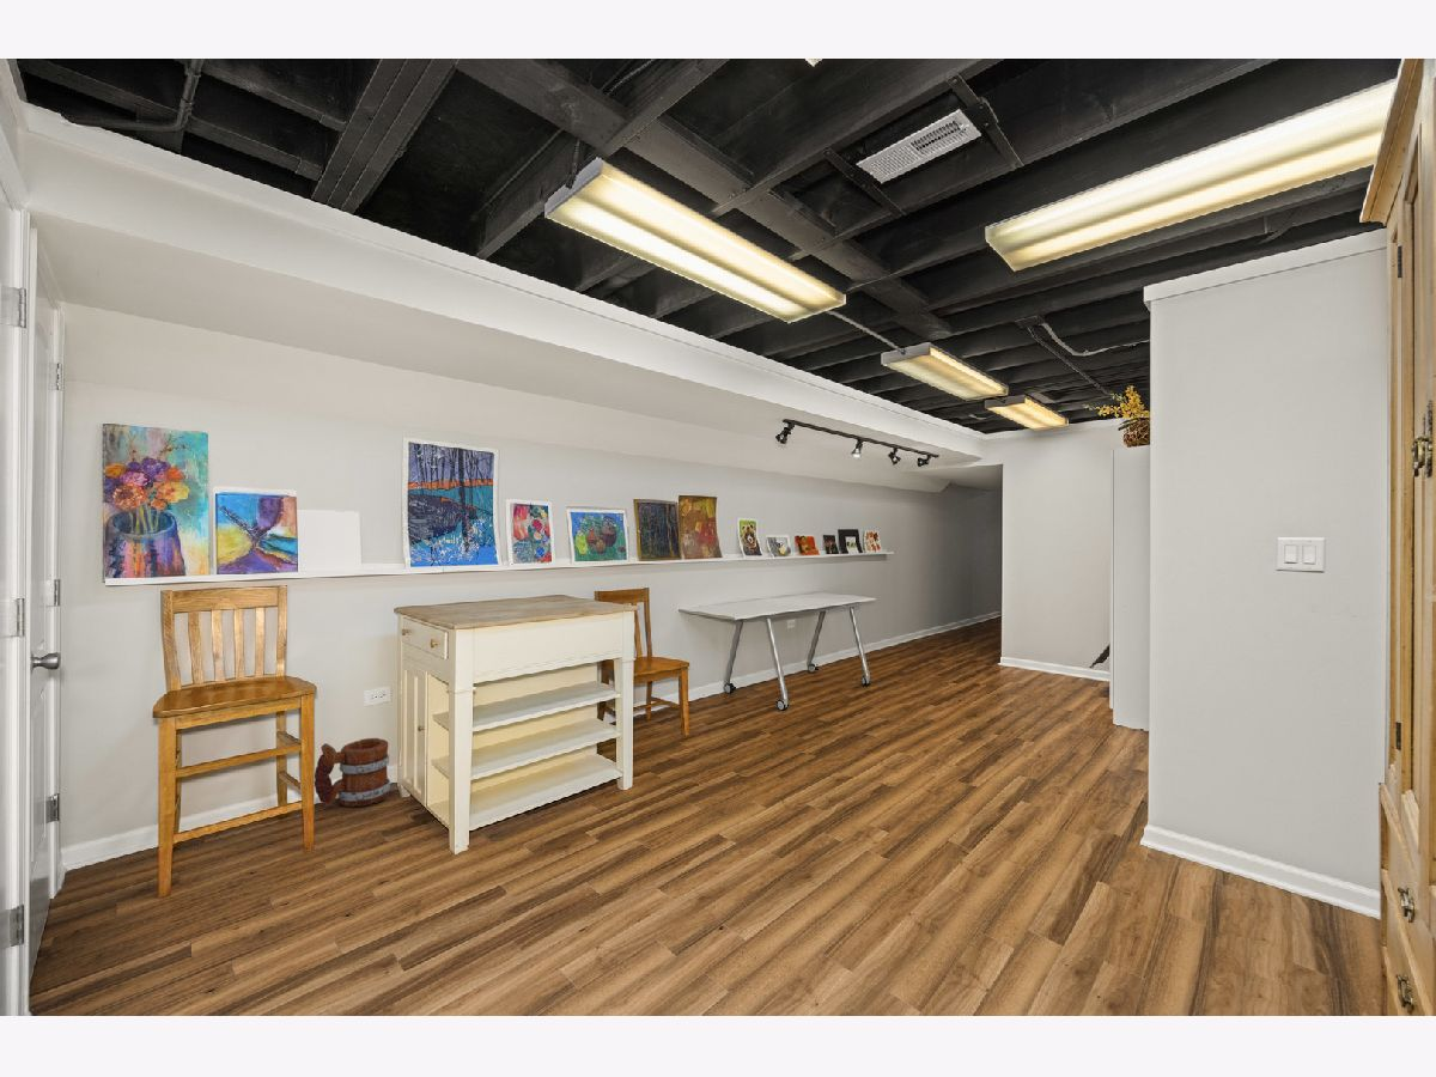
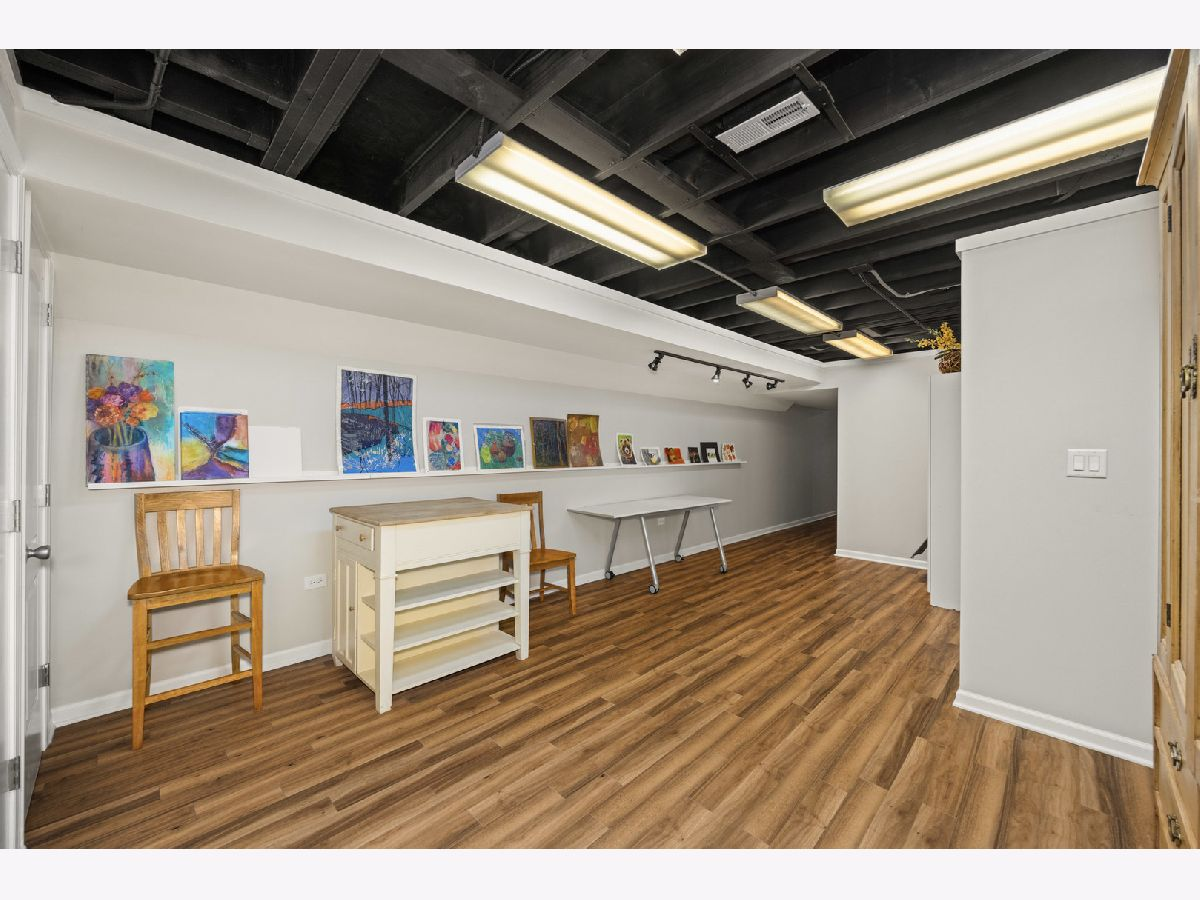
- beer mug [314,737,391,808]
